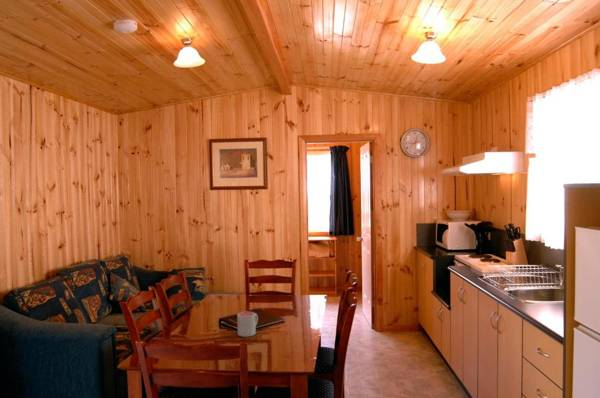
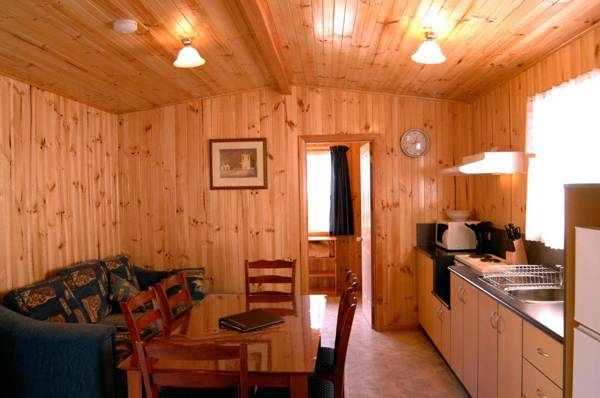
- mug [236,311,259,338]
